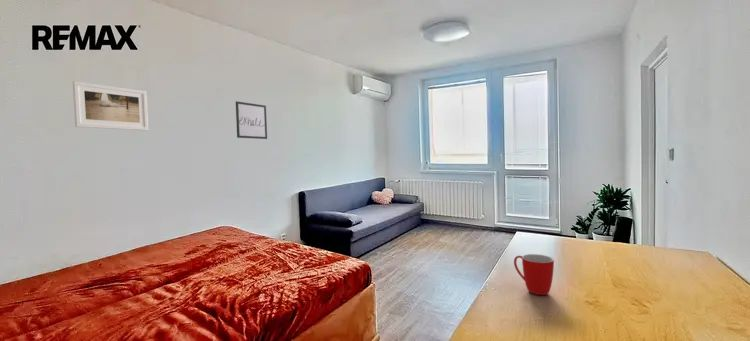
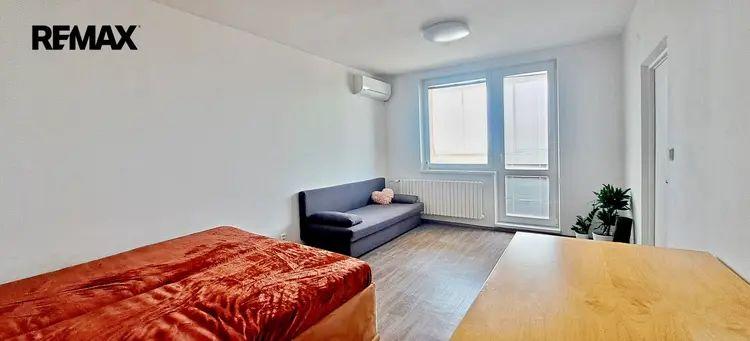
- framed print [72,80,149,131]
- wall art [235,100,268,140]
- mug [513,253,555,296]
